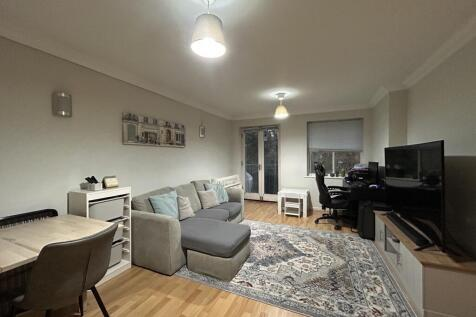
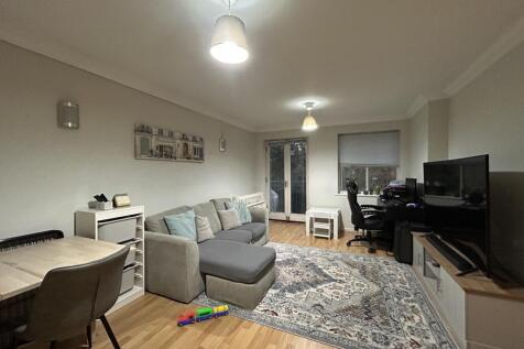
+ toy train [177,304,229,327]
